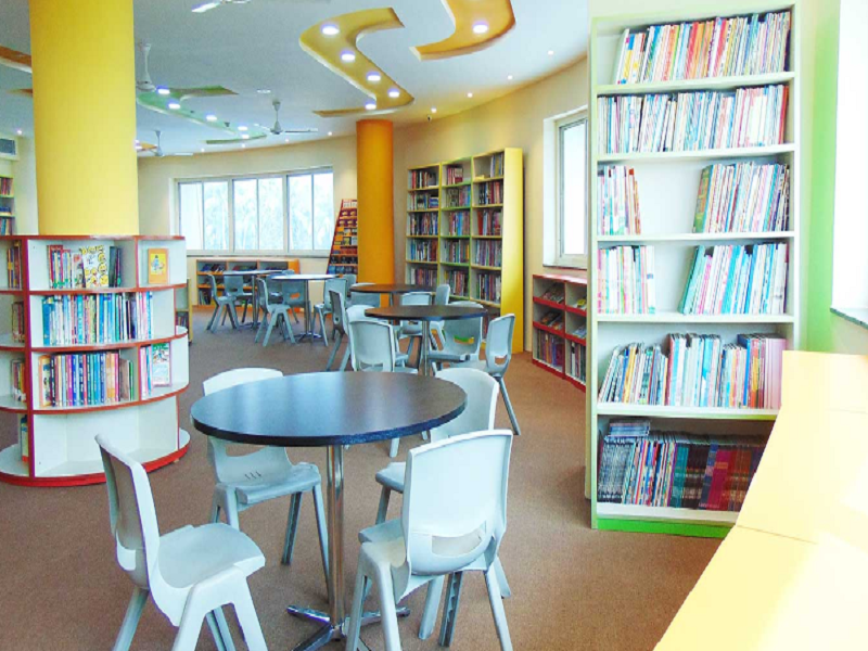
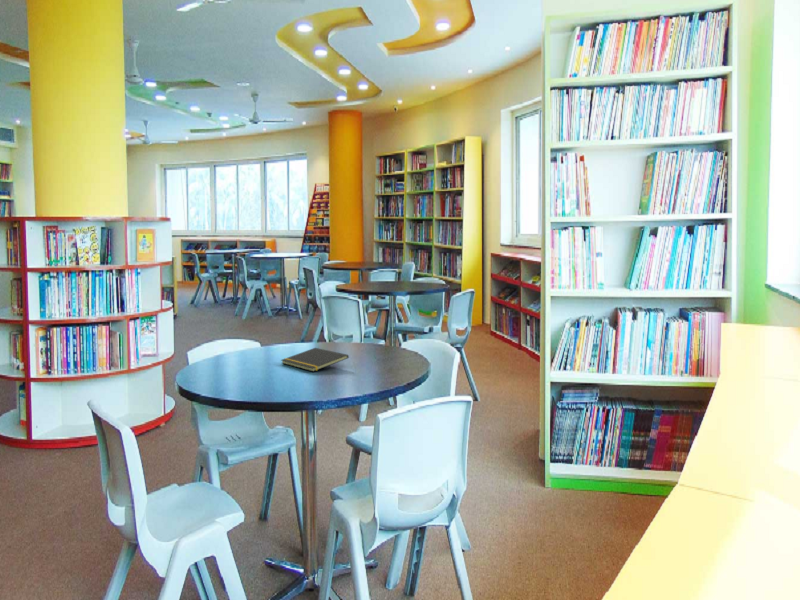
+ notepad [281,347,350,373]
